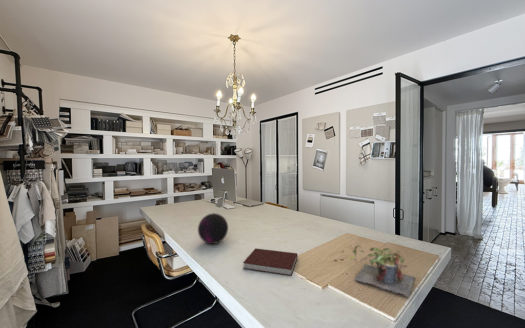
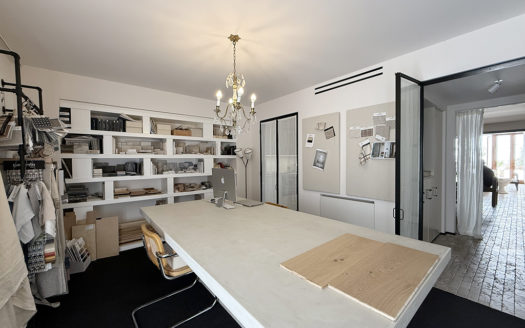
- decorative orb [197,212,229,245]
- notebook [242,247,298,277]
- plant [340,244,416,298]
